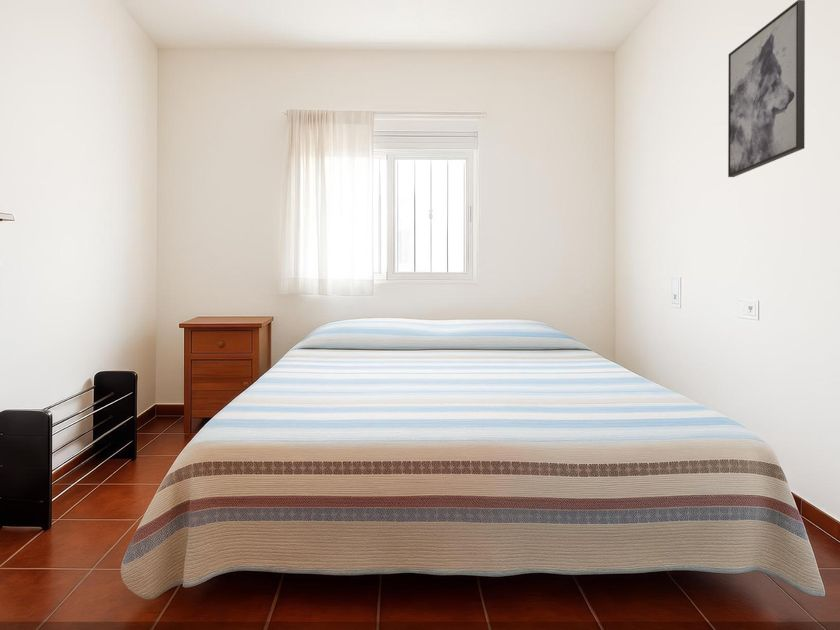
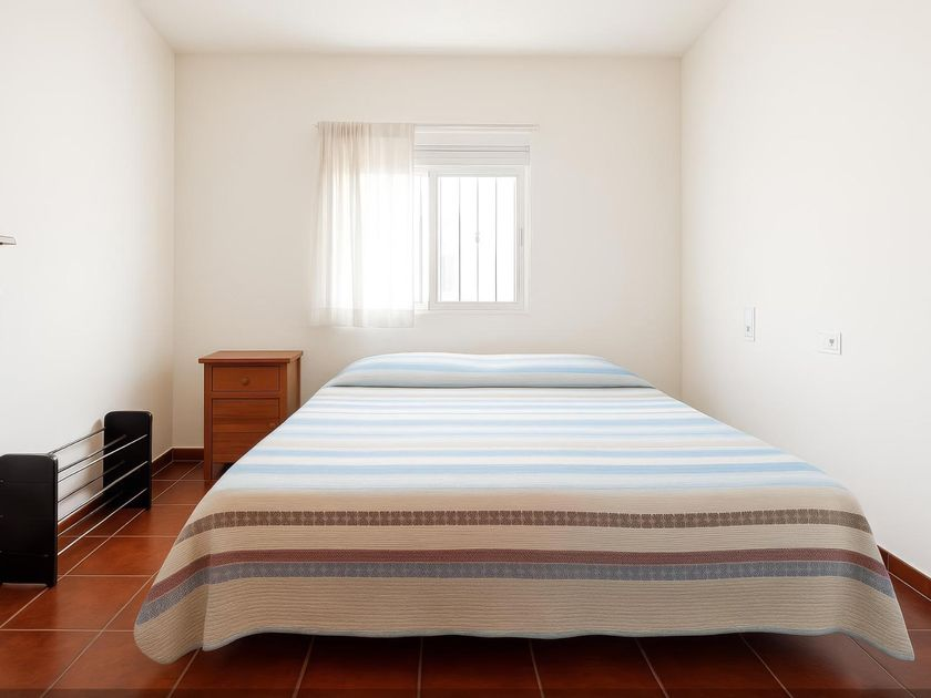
- wall art [727,0,806,178]
